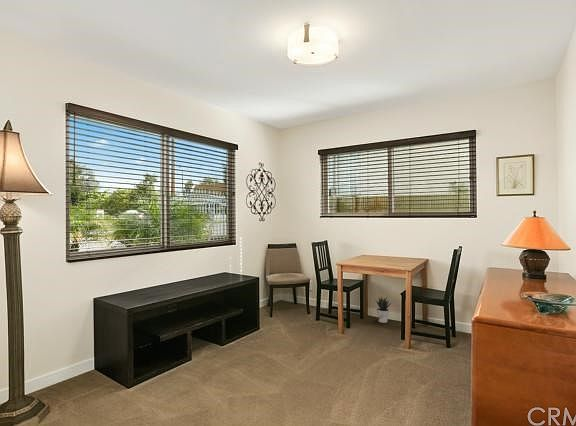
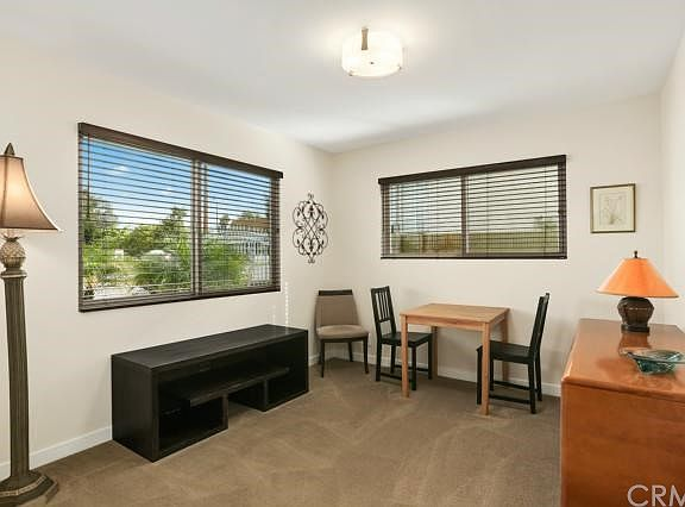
- potted plant [374,296,392,324]
